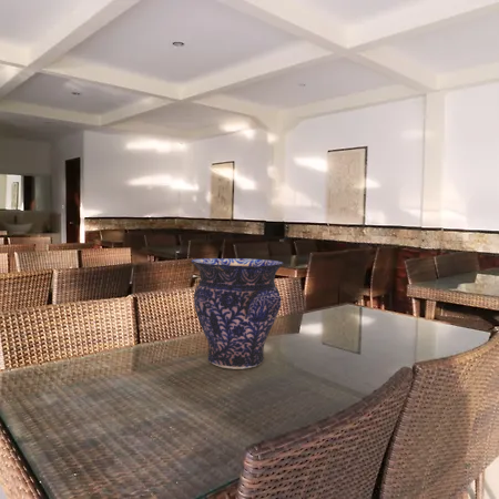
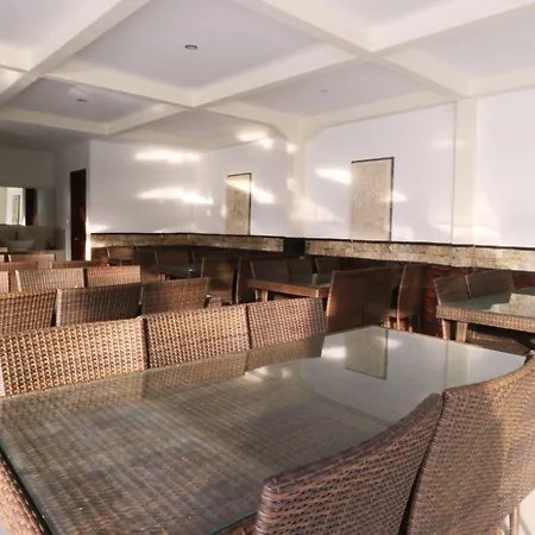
- vase [190,257,285,370]
